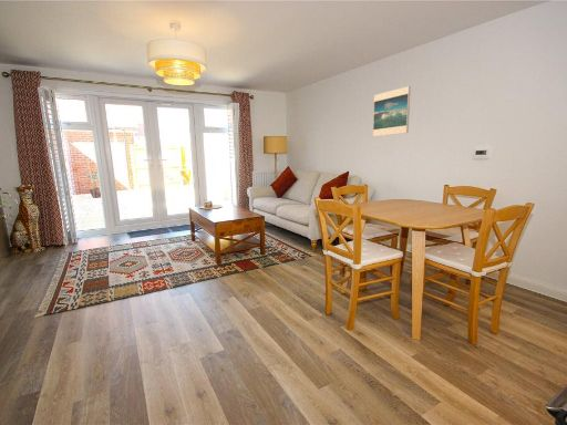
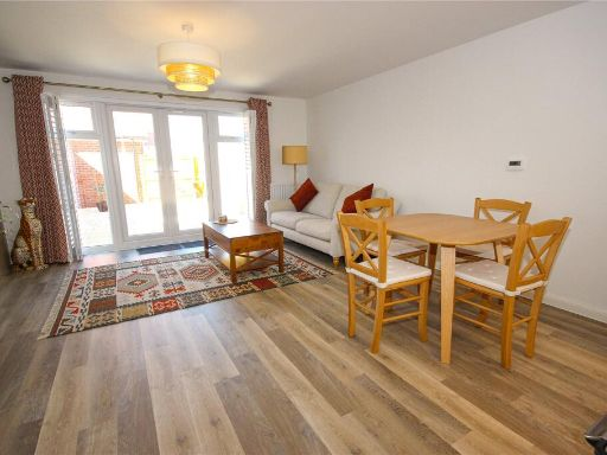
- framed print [372,85,412,137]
